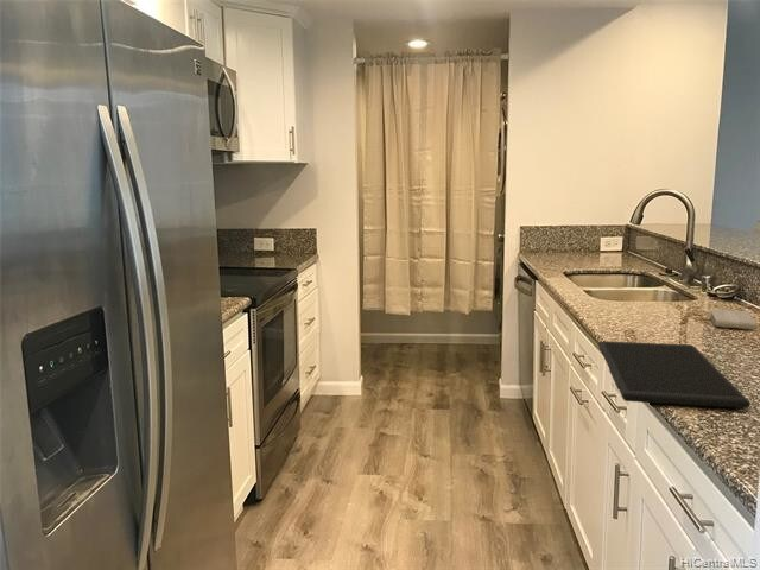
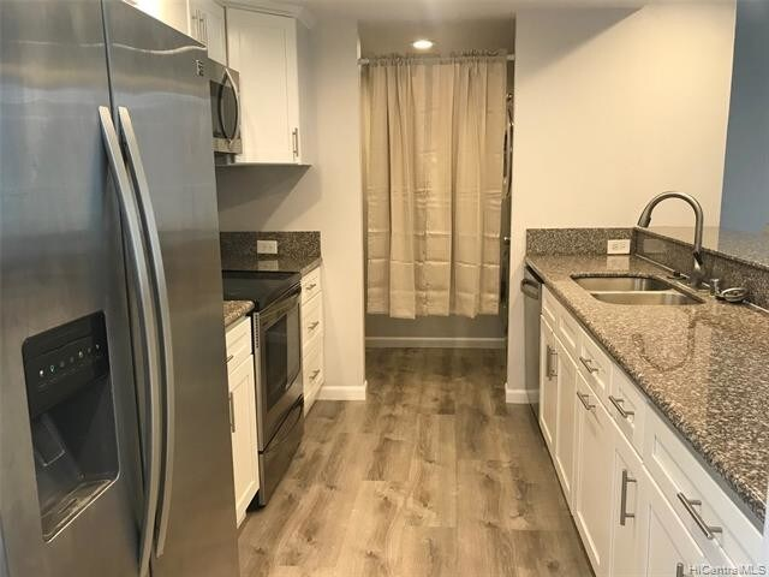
- washcloth [710,309,759,330]
- cutting board [597,340,752,410]
